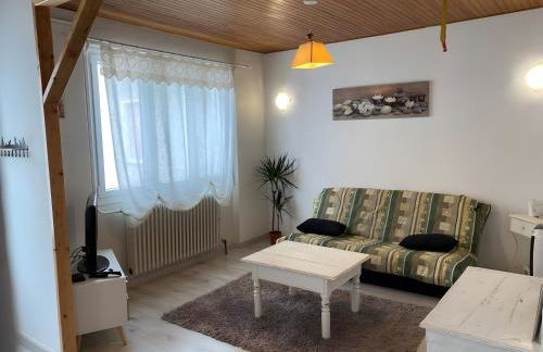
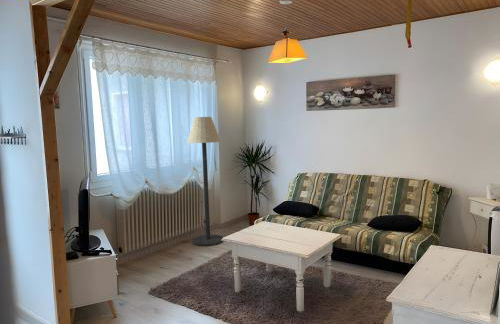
+ floor lamp [186,116,224,247]
